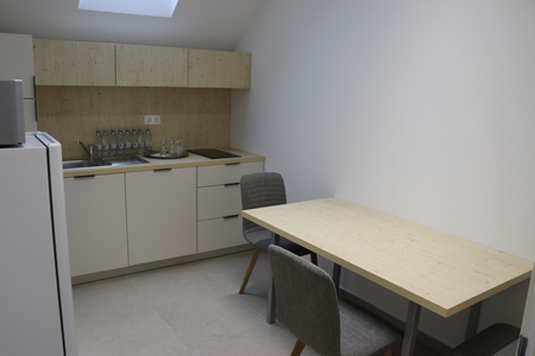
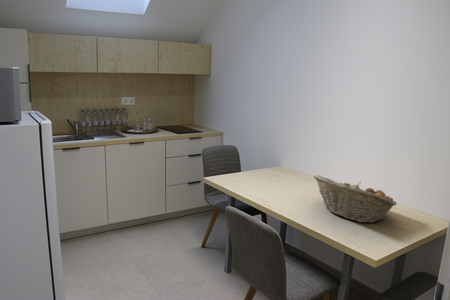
+ fruit basket [313,174,398,224]
